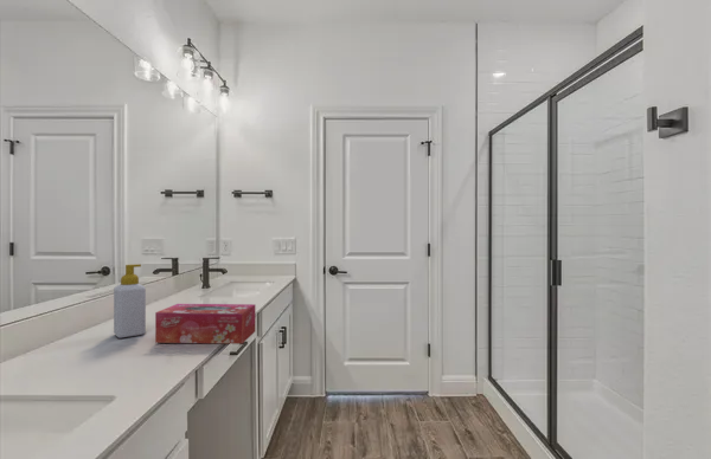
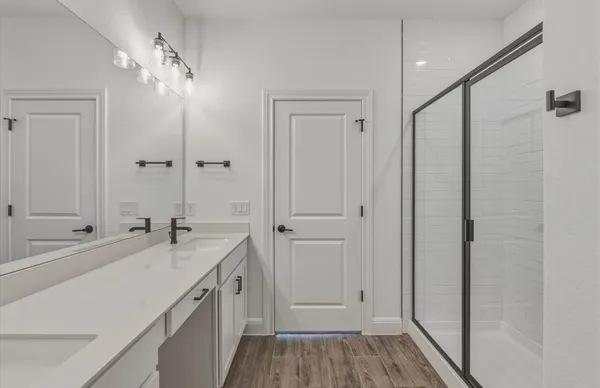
- tissue box [154,303,256,345]
- soap bottle [113,263,147,338]
